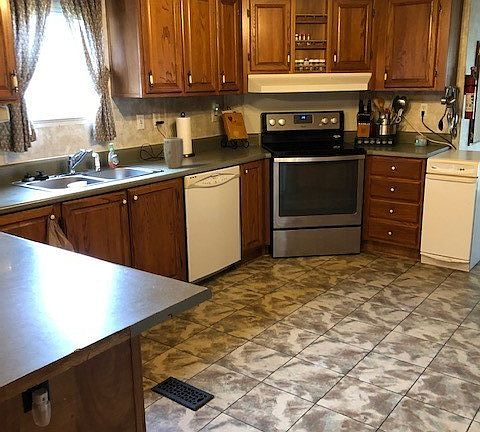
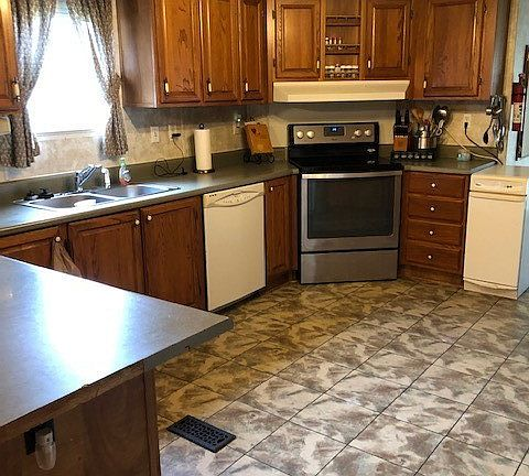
- plant pot [163,137,184,169]
